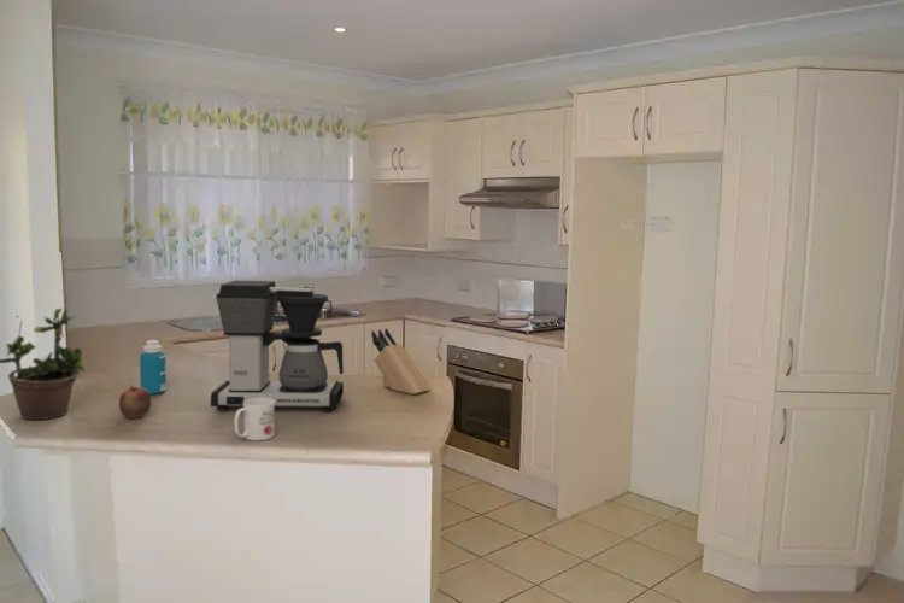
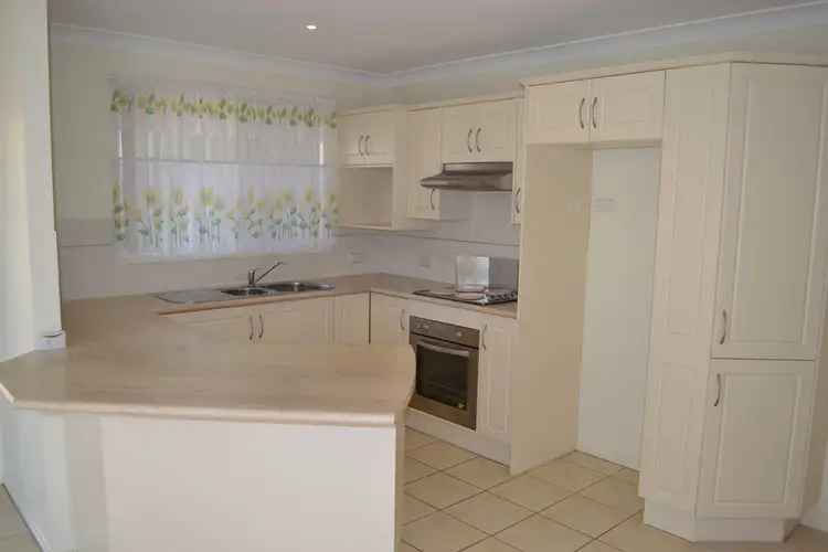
- apple [118,385,152,420]
- bottle [139,339,168,396]
- knife block [370,327,433,396]
- mug [233,398,276,441]
- coffee maker [210,280,345,412]
- potted plant [0,306,87,421]
